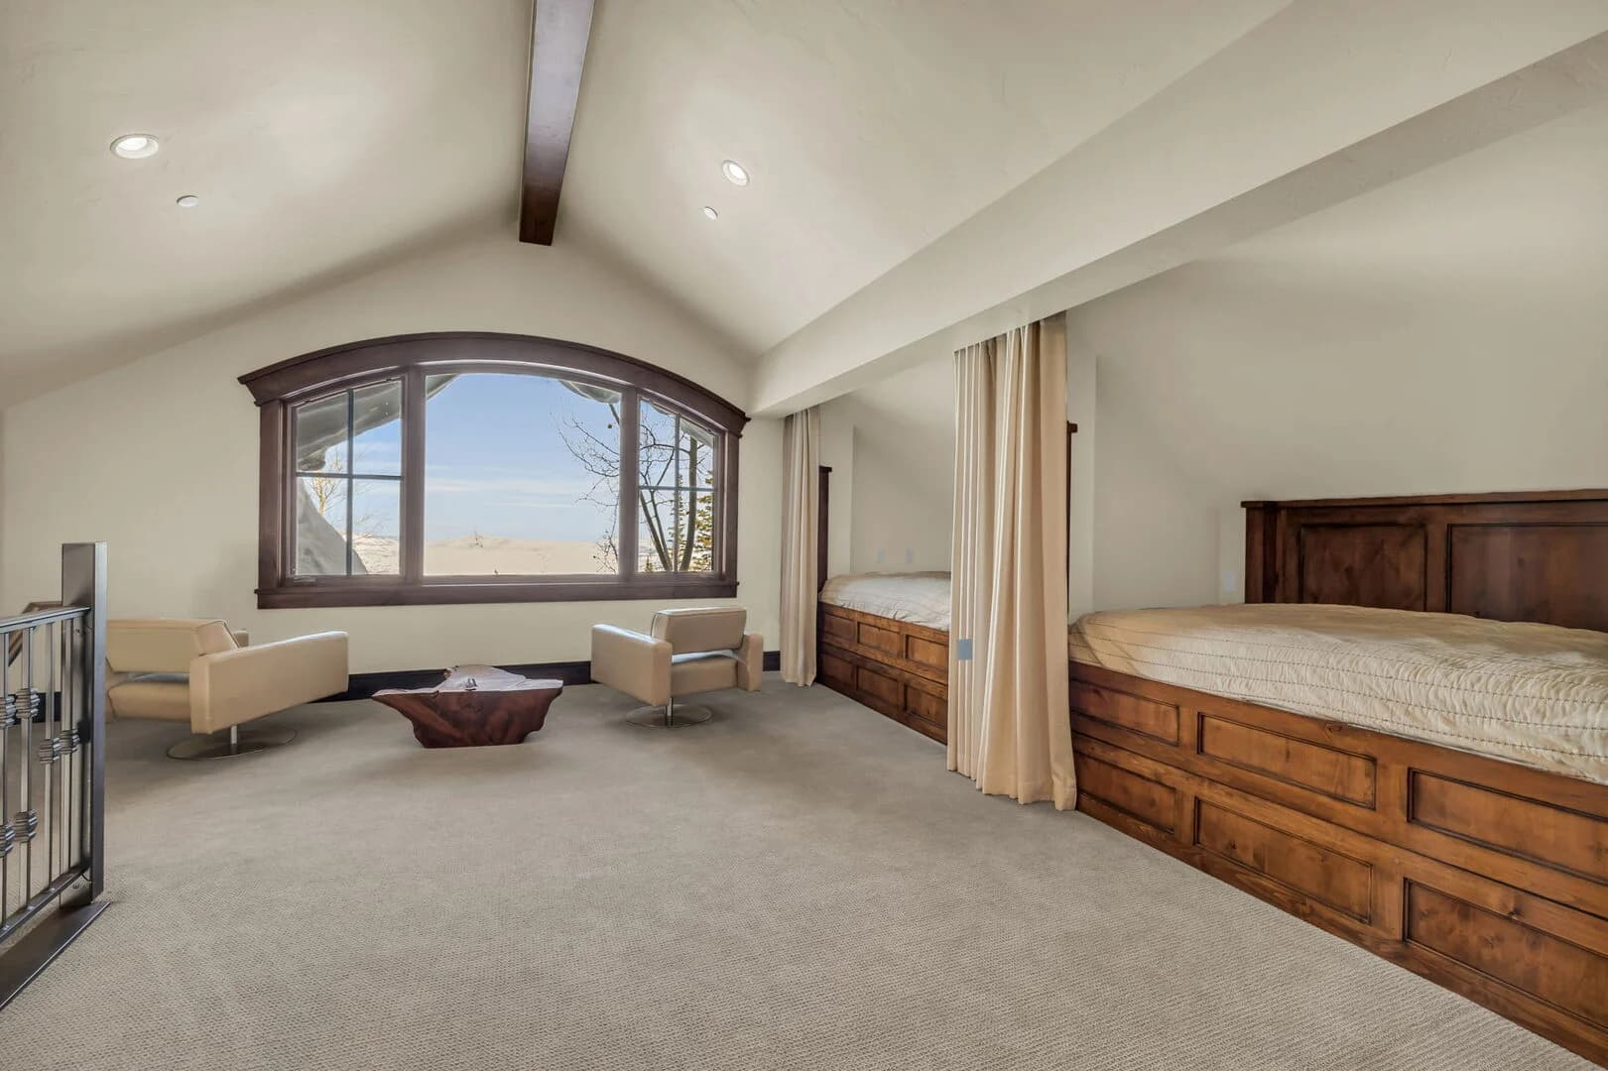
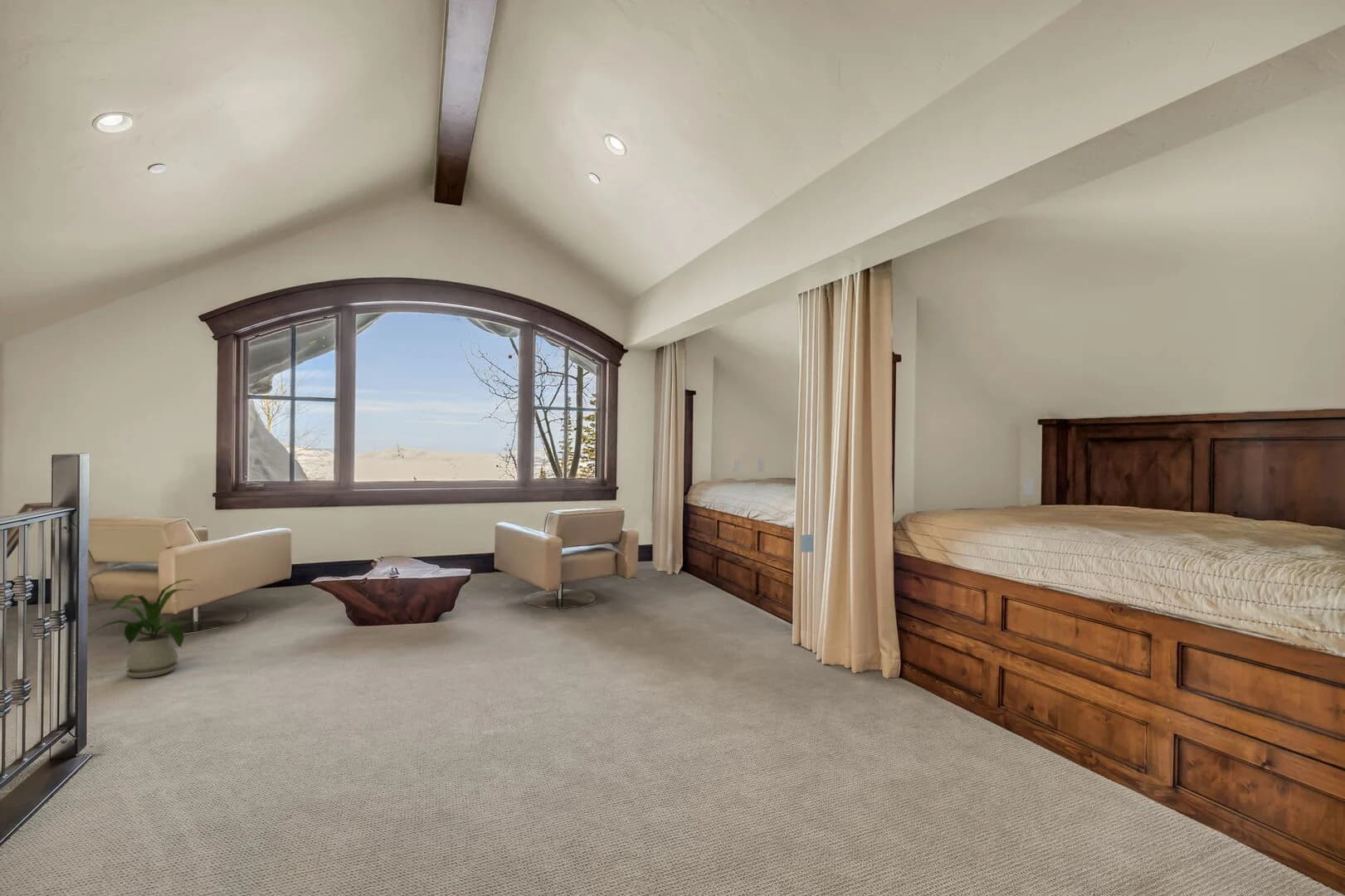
+ house plant [88,578,212,679]
